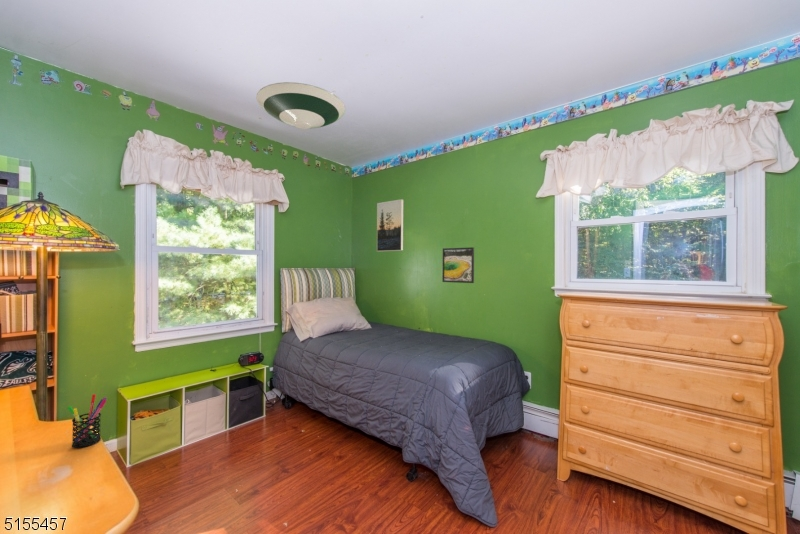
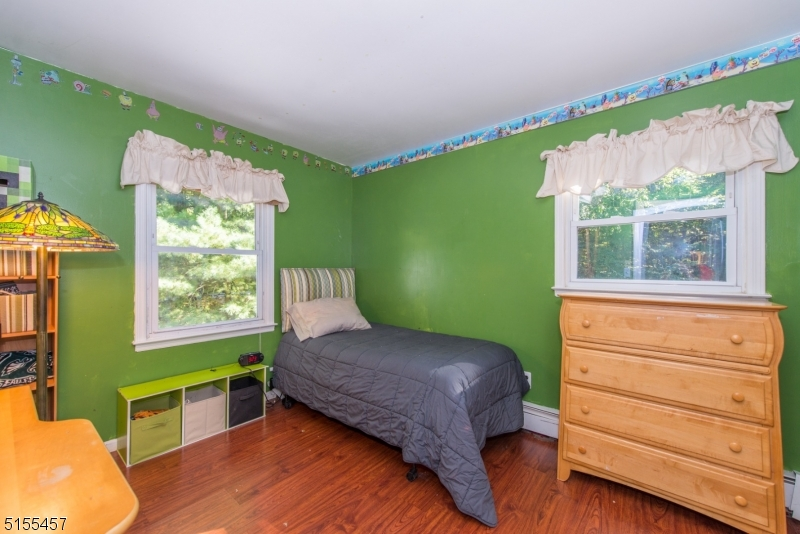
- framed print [376,198,404,252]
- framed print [441,246,475,284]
- pen holder [67,393,108,449]
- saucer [256,81,346,130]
